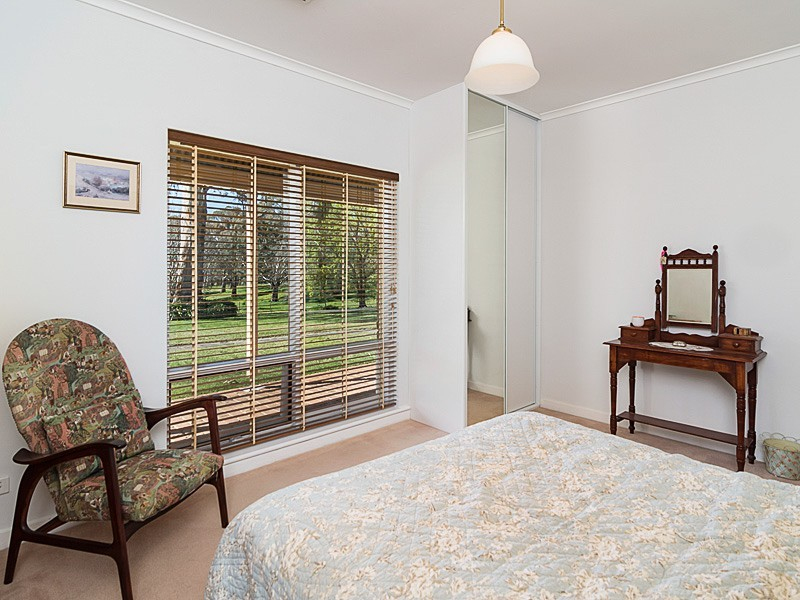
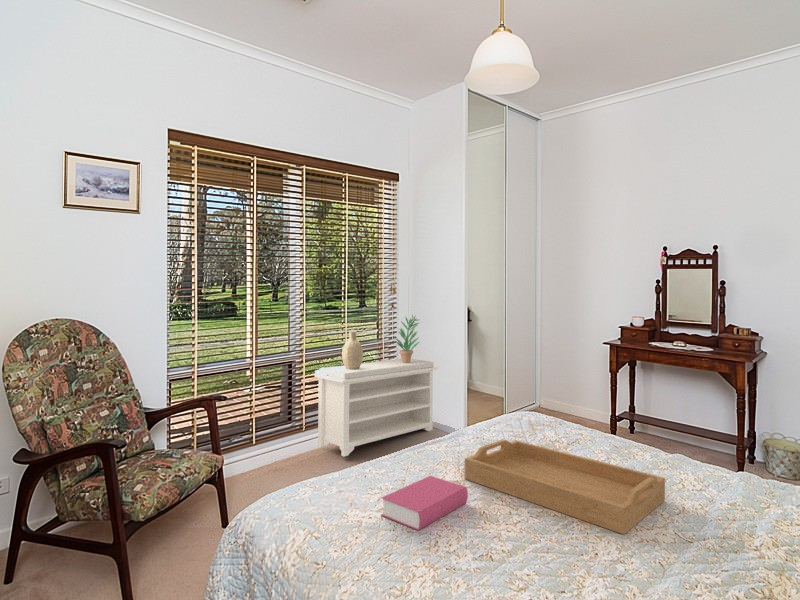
+ decorative vase [341,330,364,369]
+ book [380,475,469,531]
+ bench [314,358,438,458]
+ serving tray [464,439,666,535]
+ potted plant [393,314,420,363]
